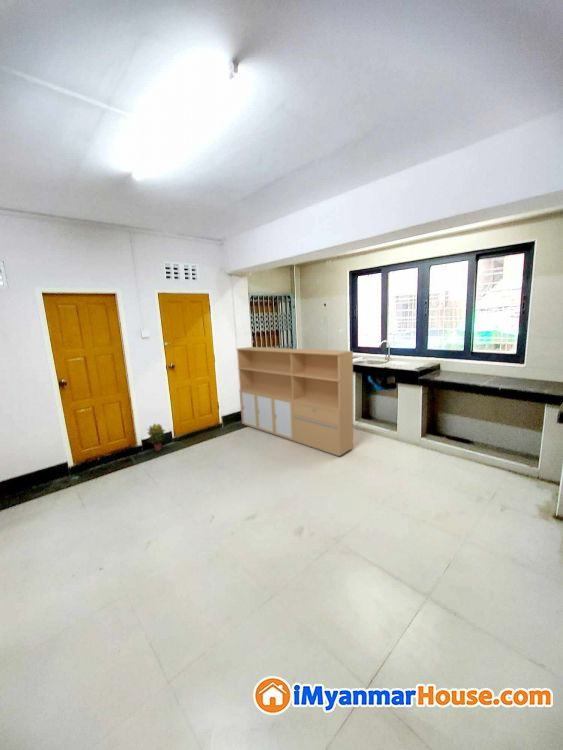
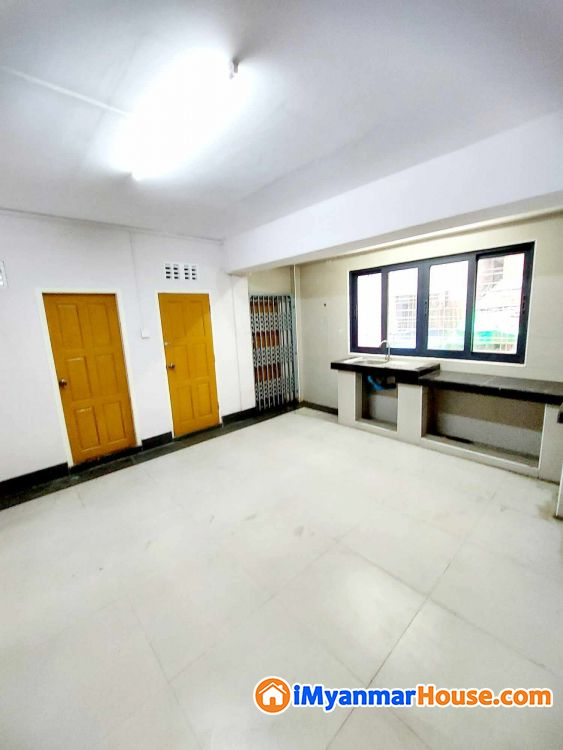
- potted plant [147,422,167,452]
- storage cabinet [235,346,354,457]
